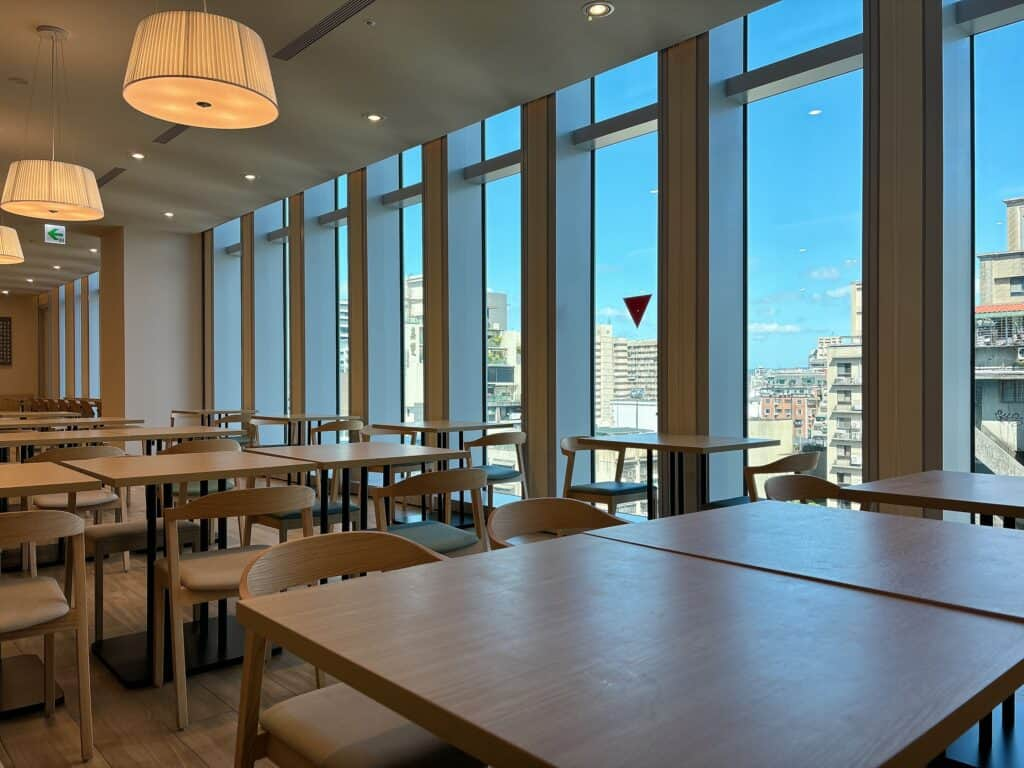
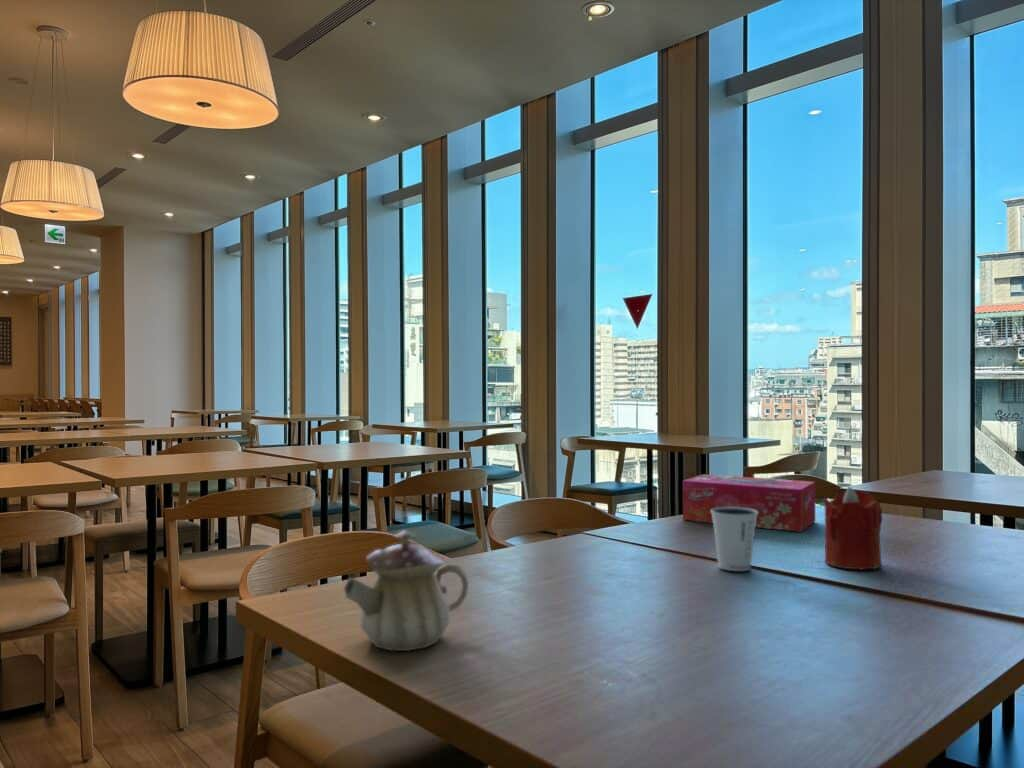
+ candle [822,486,883,570]
+ dixie cup [711,507,758,572]
+ tissue box [682,473,816,533]
+ teapot [343,529,470,652]
